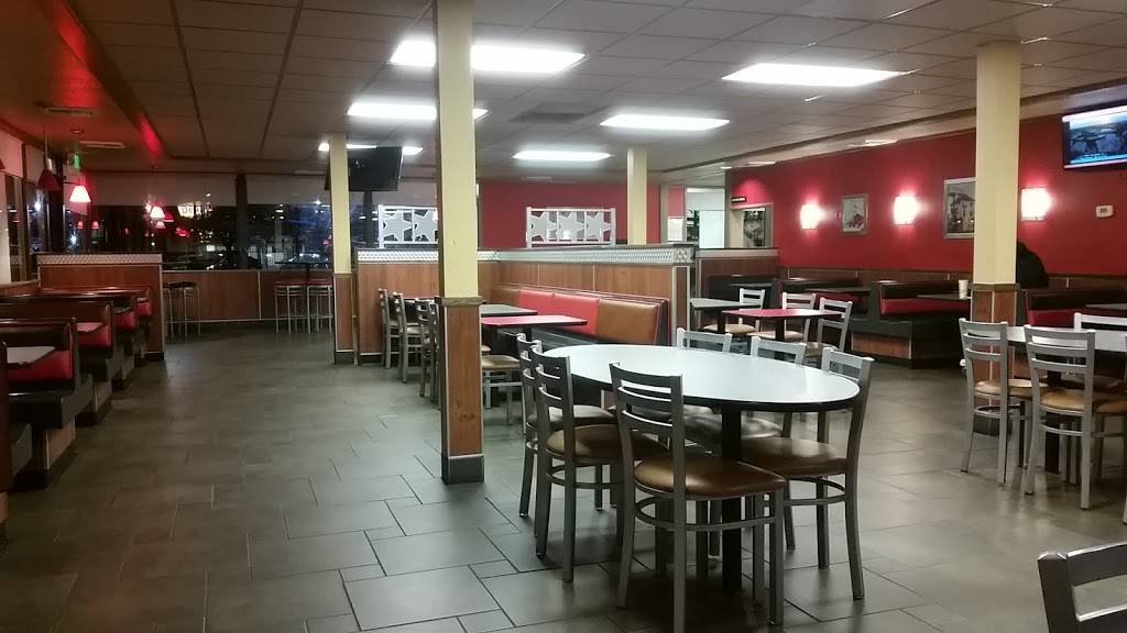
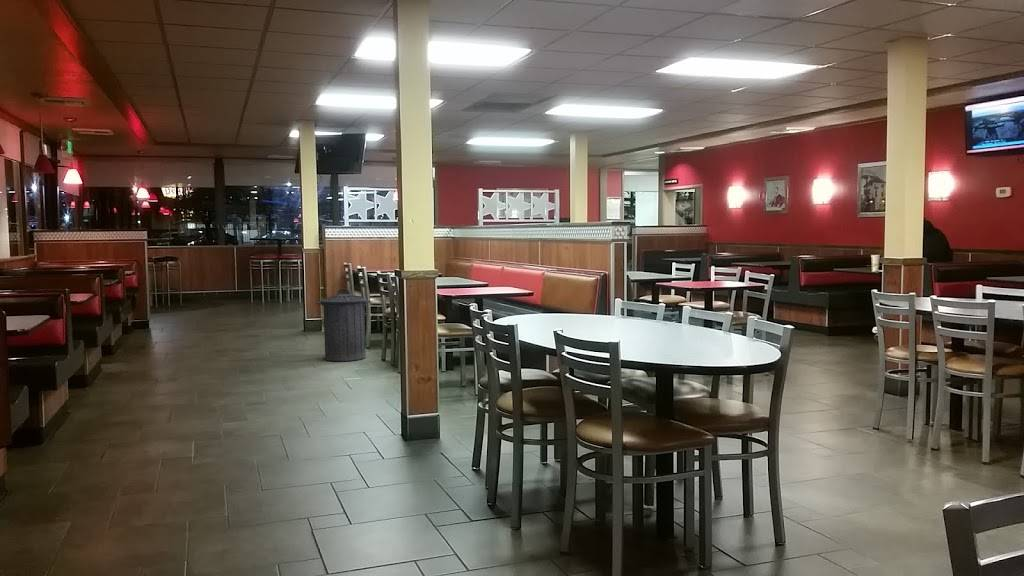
+ trash can [315,287,373,362]
